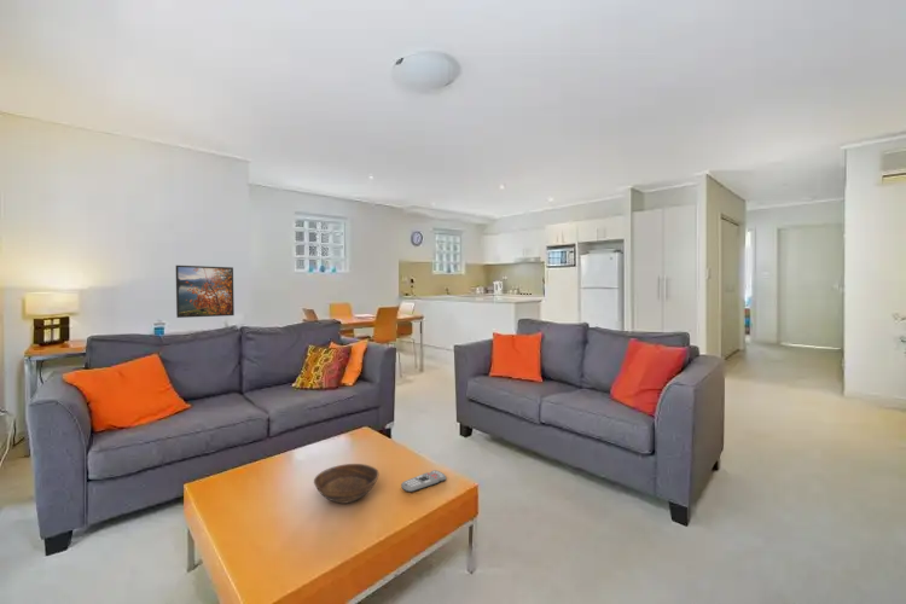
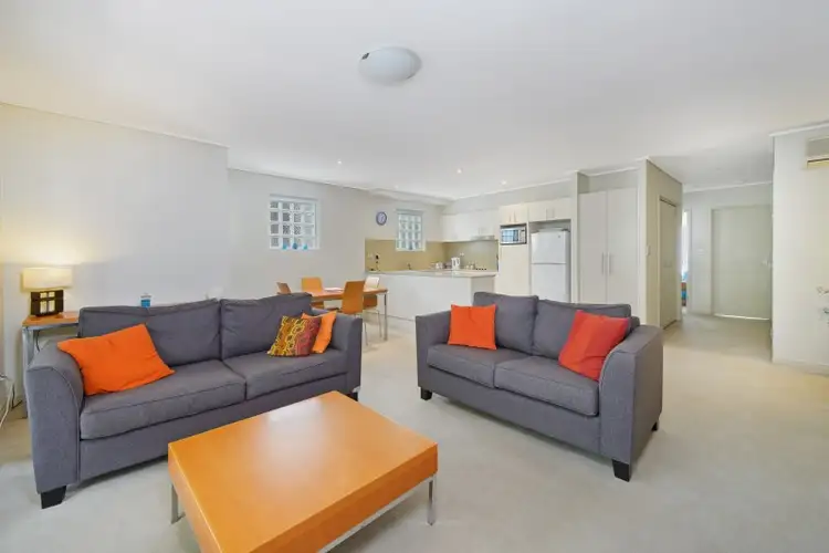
- remote control [400,469,447,493]
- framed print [175,265,236,319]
- bowl [313,463,381,505]
